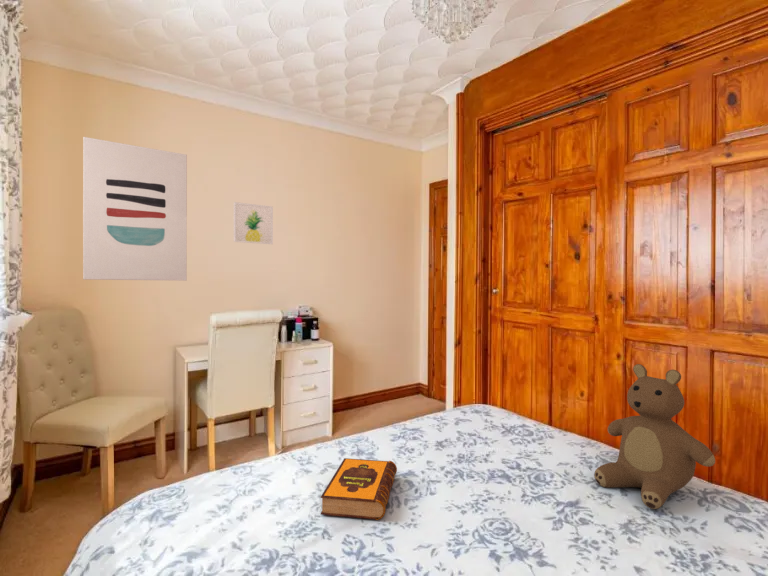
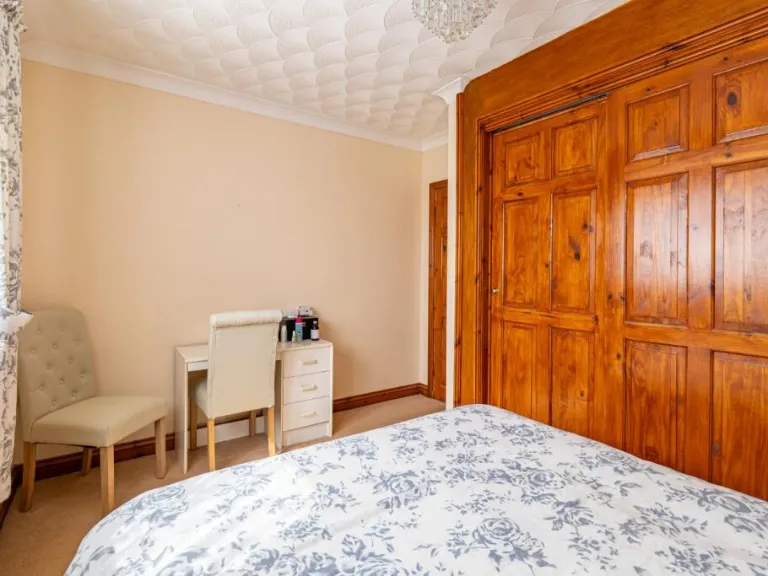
- teddy bear [593,363,716,510]
- wall art [233,201,274,245]
- hardback book [320,457,398,521]
- wall art [82,136,188,282]
